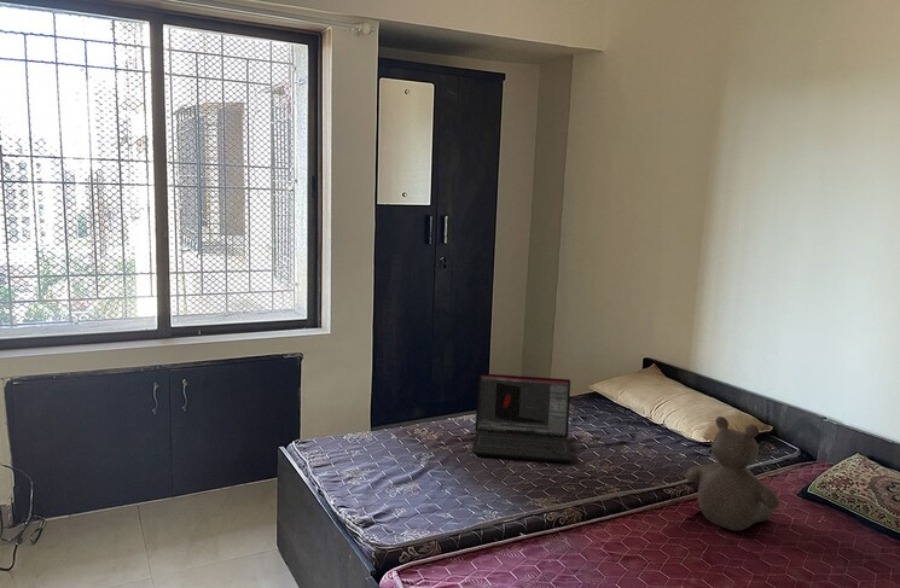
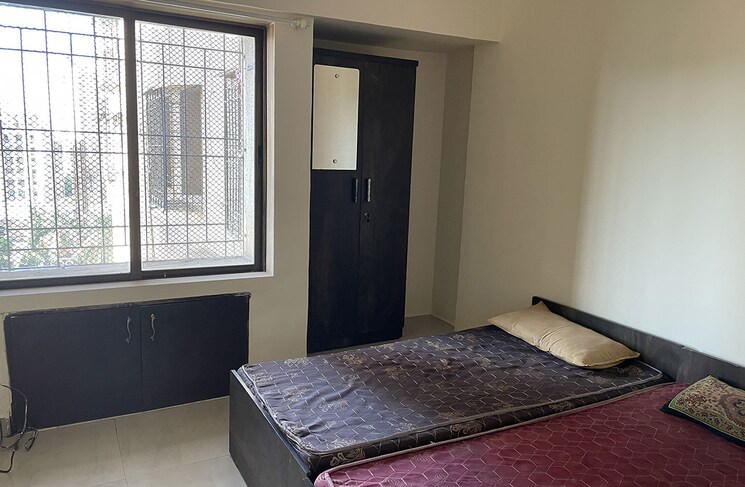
- laptop [471,372,574,464]
- teddy bear [684,415,780,531]
